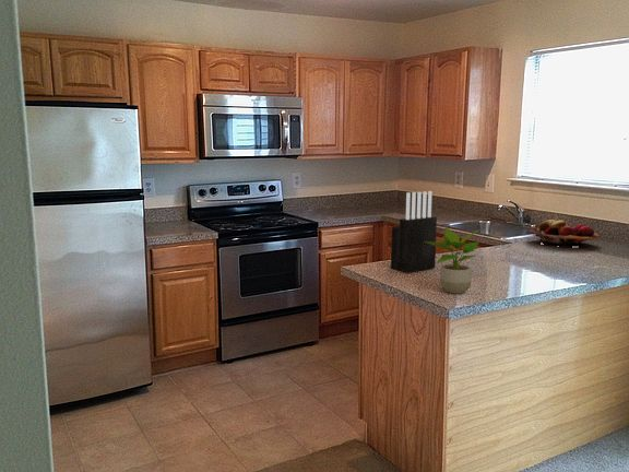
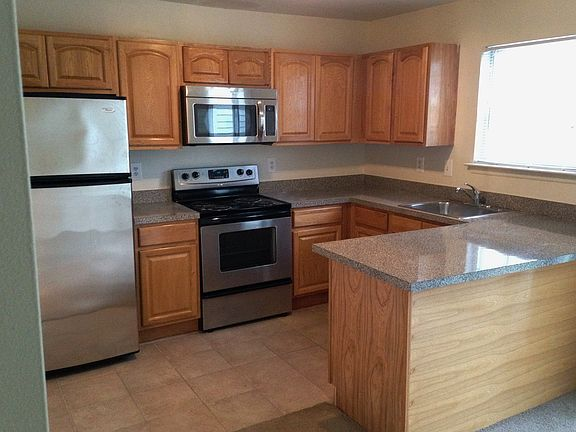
- knife block [390,190,438,274]
- potted plant [425,225,480,295]
- fruit basket [529,219,600,248]
